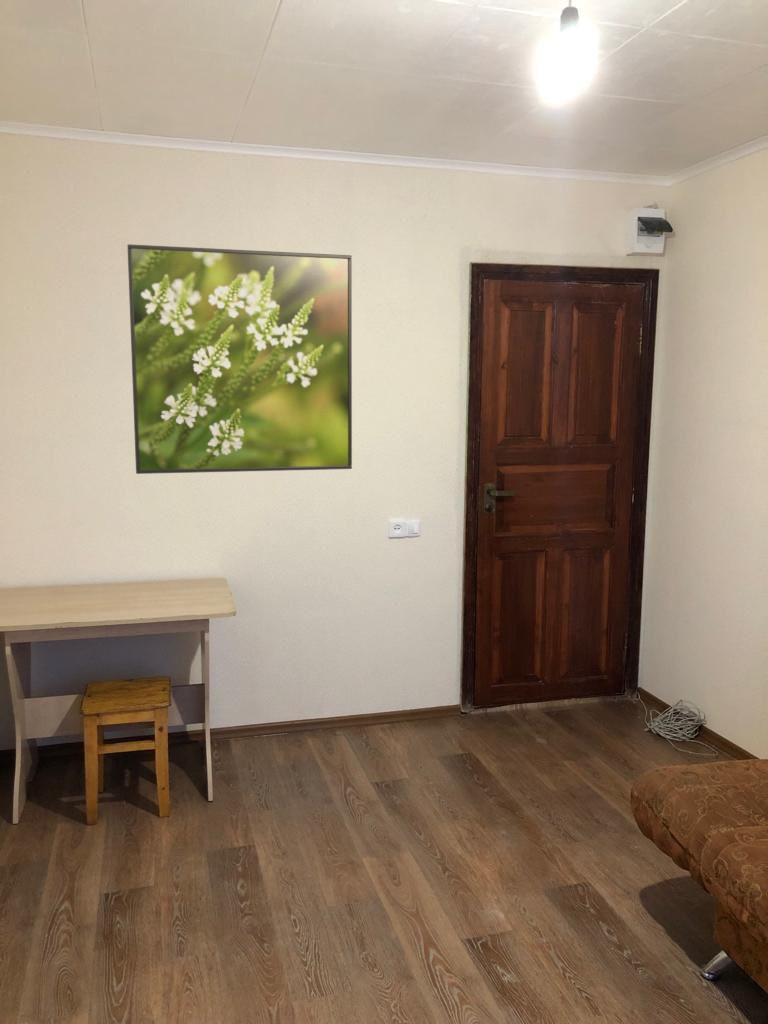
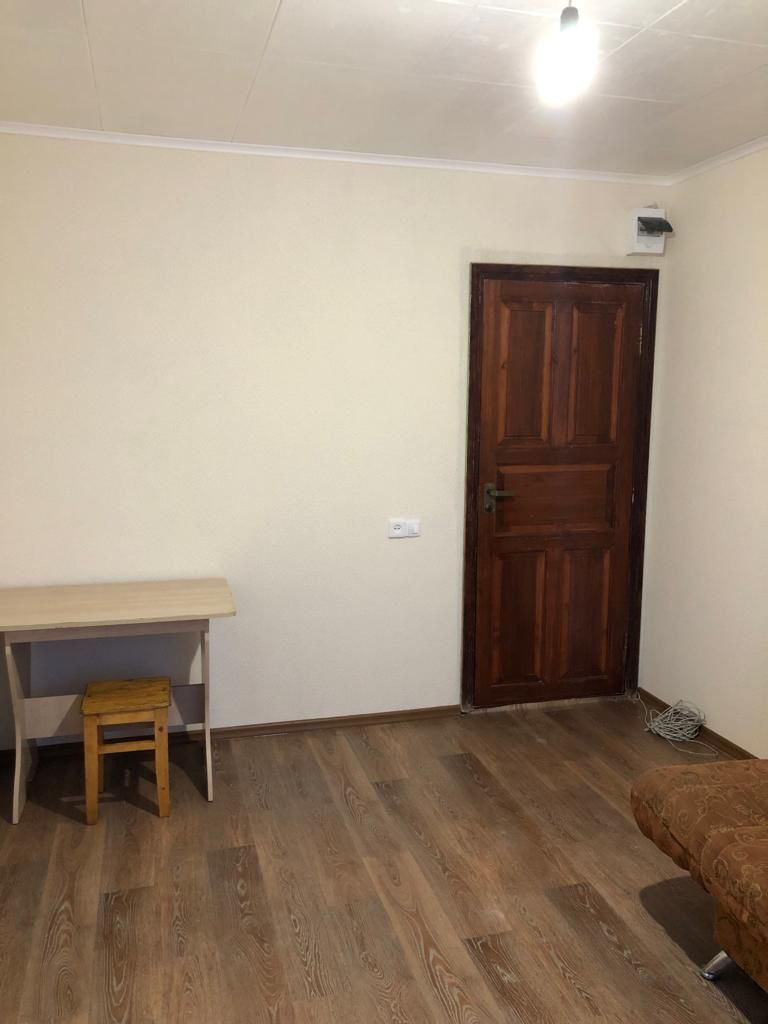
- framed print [126,243,353,475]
